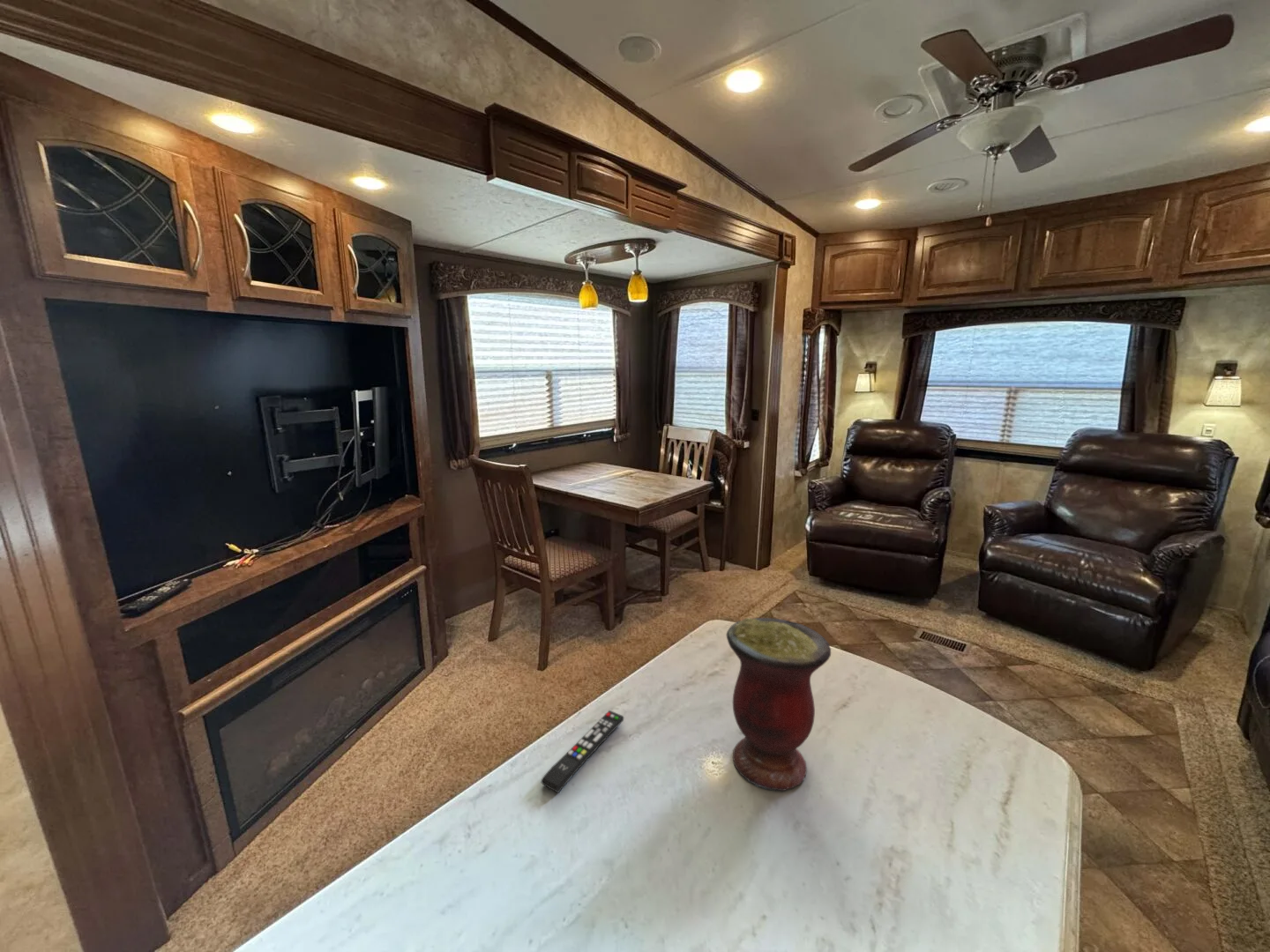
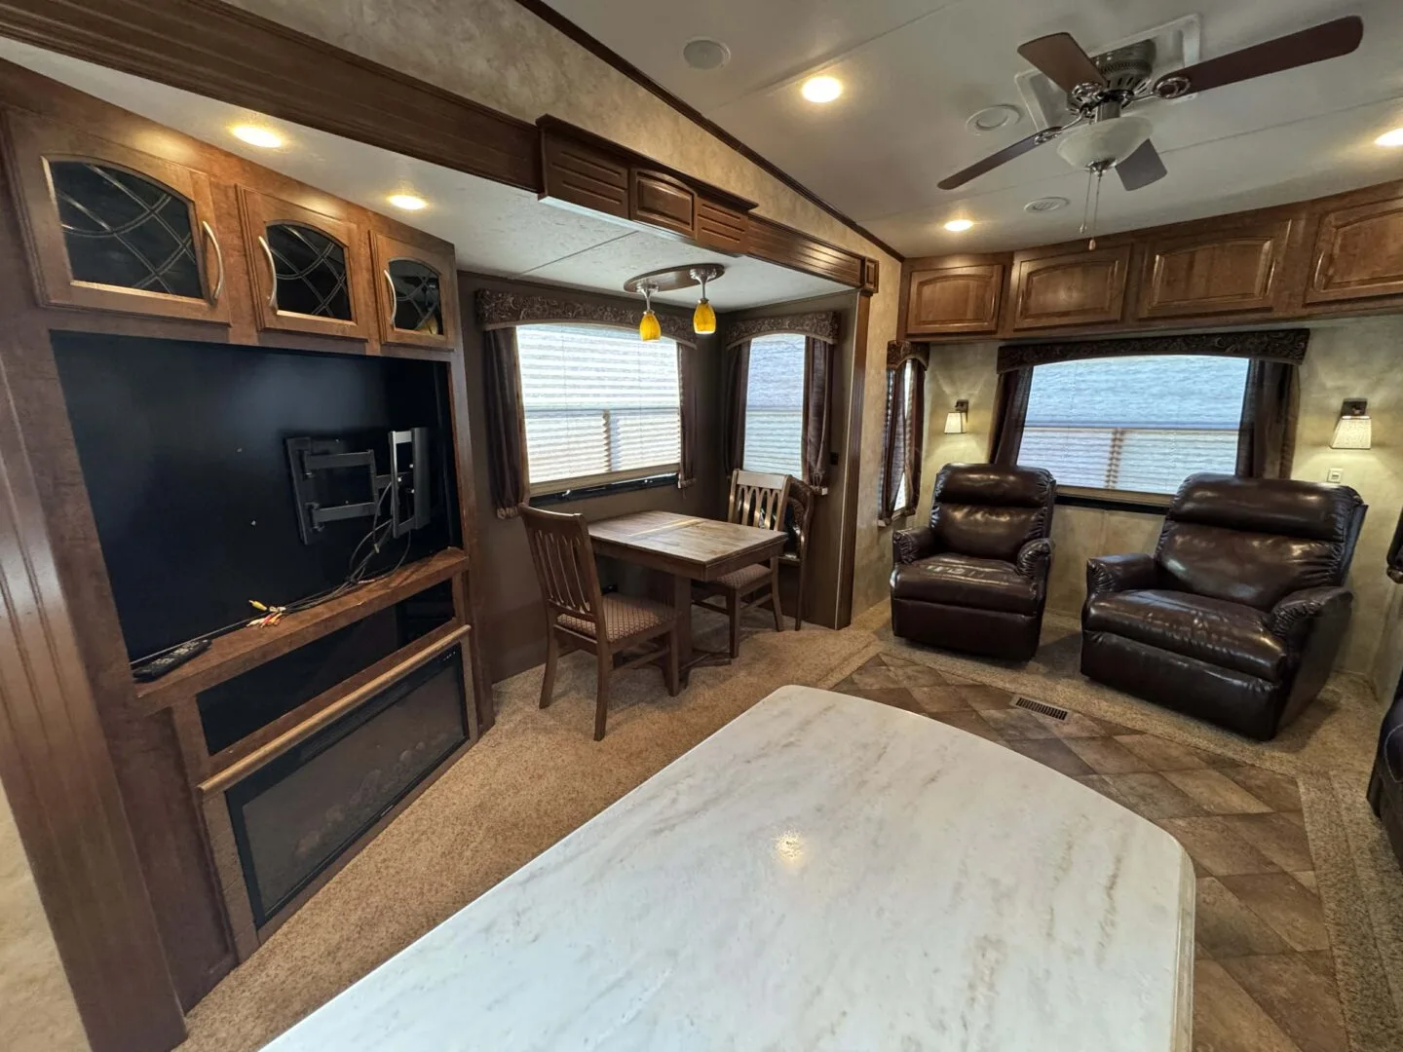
- vase [726,617,832,792]
- remote control [540,710,624,794]
